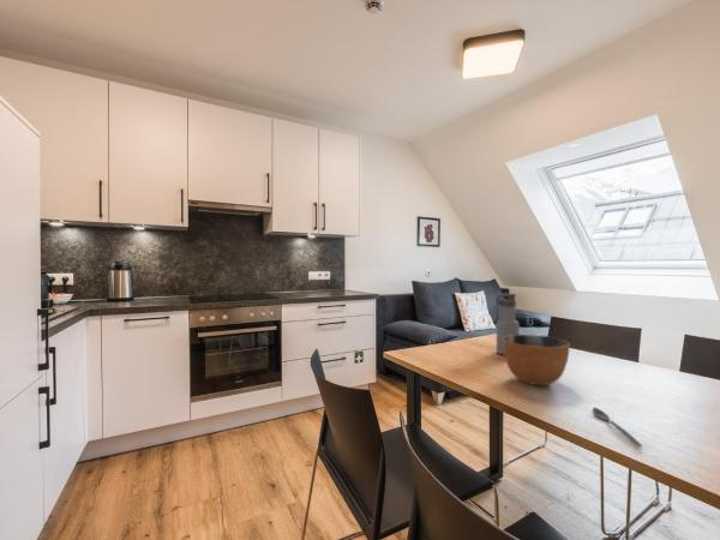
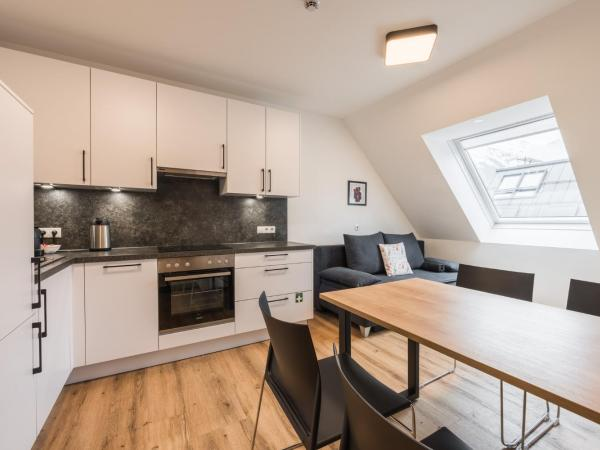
- bowl [503,334,571,386]
- spoon [592,407,643,448]
- water bottle [494,293,521,356]
